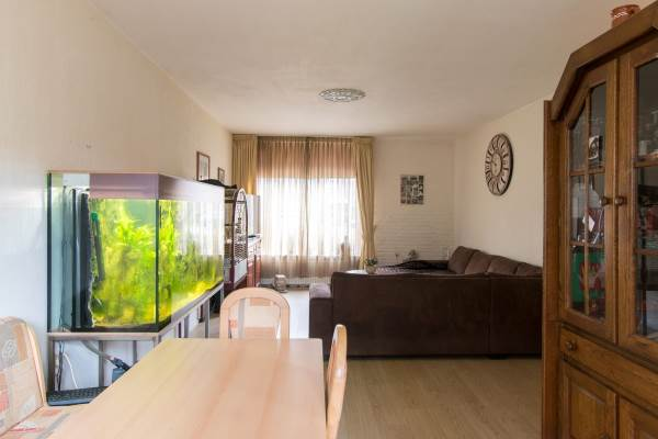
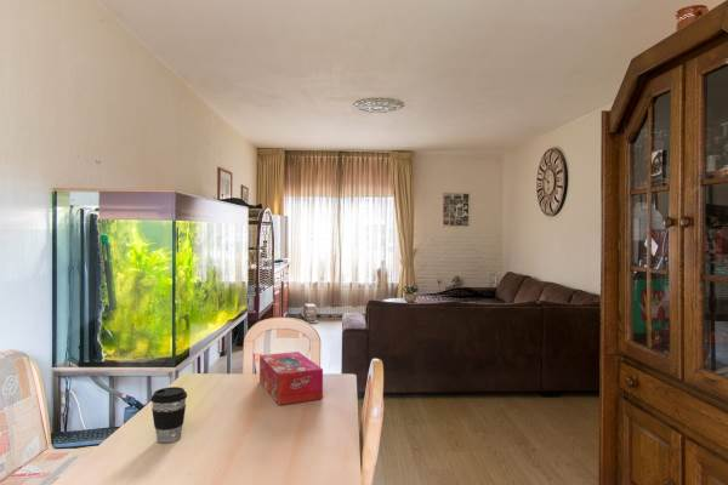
+ coffee cup [150,386,188,444]
+ tissue box [258,350,324,406]
